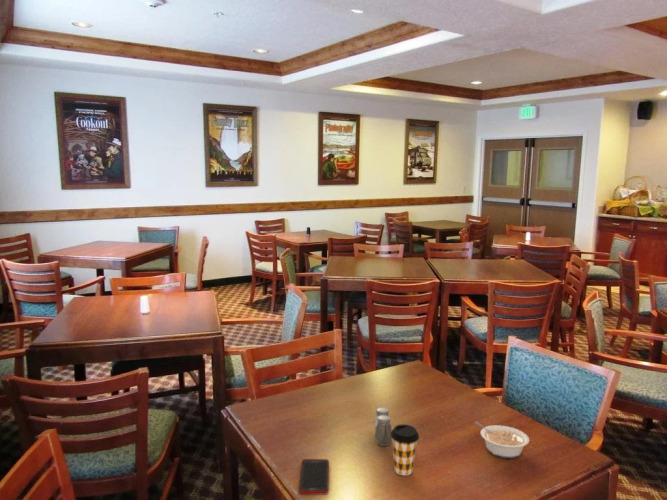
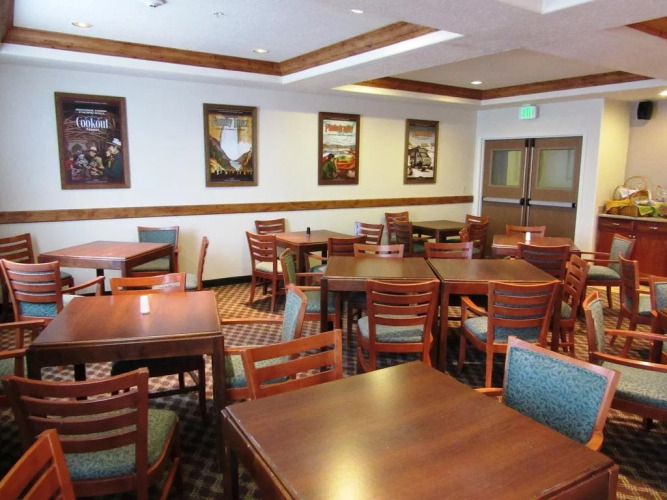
- salt and pepper shaker [374,406,393,447]
- legume [474,420,530,459]
- cell phone [298,458,330,496]
- coffee cup [391,423,420,476]
